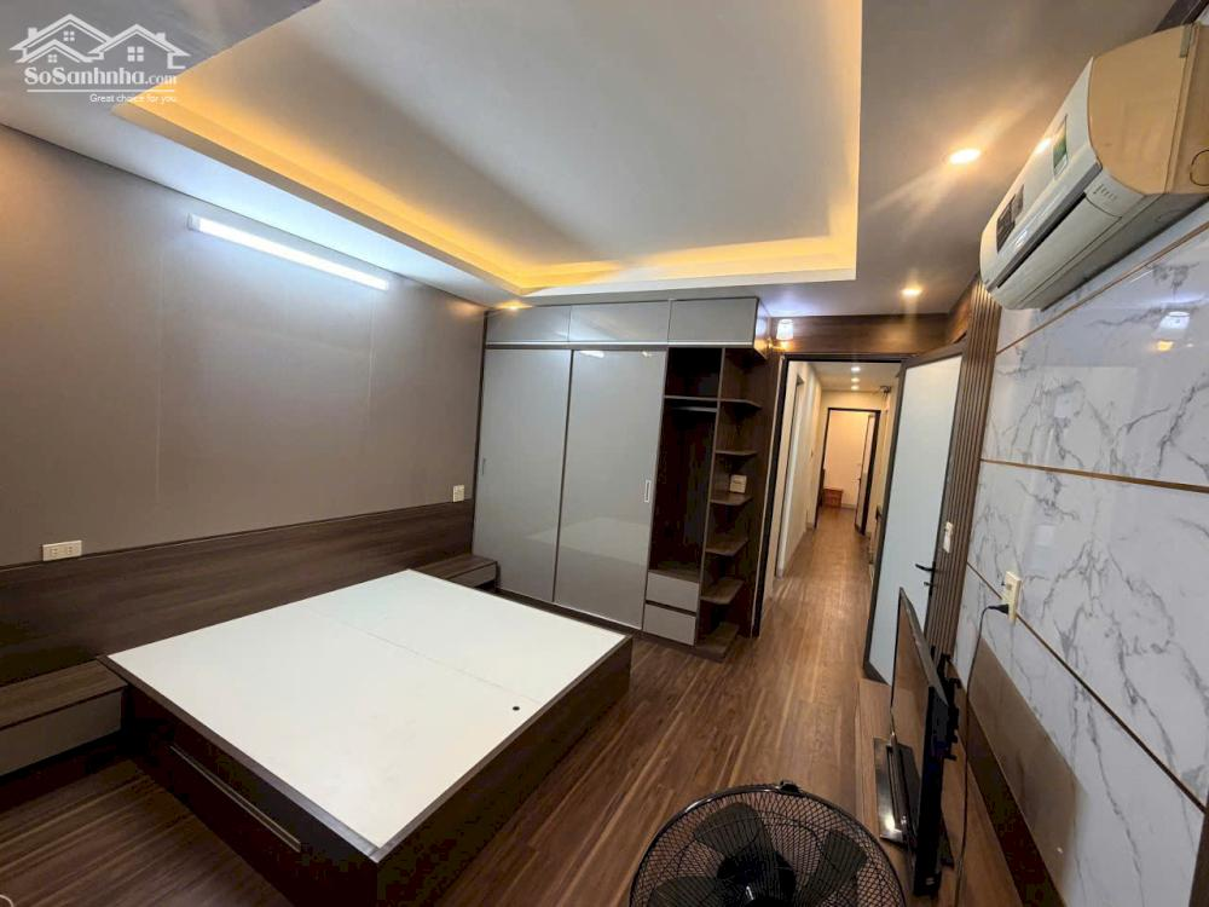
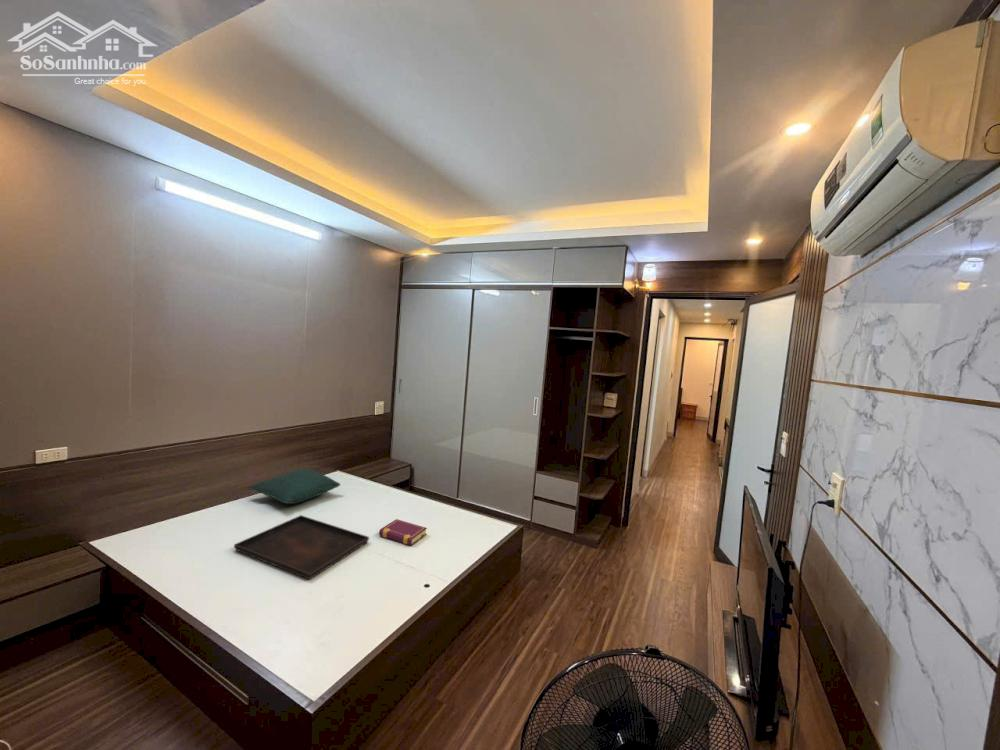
+ serving tray [233,514,370,581]
+ book [378,518,428,546]
+ pillow [248,468,341,505]
